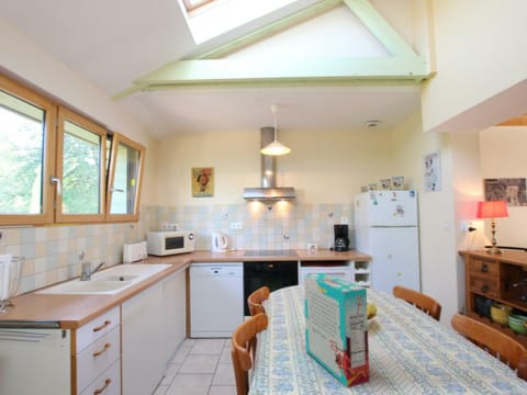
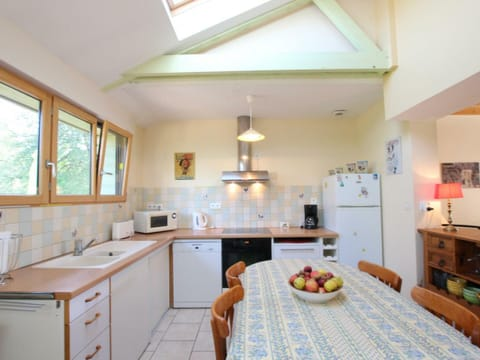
- cereal box [303,272,371,388]
